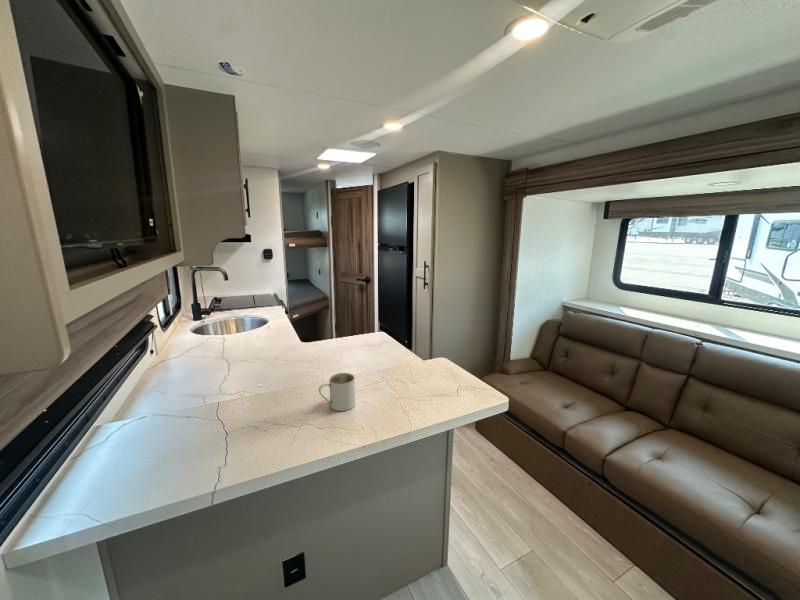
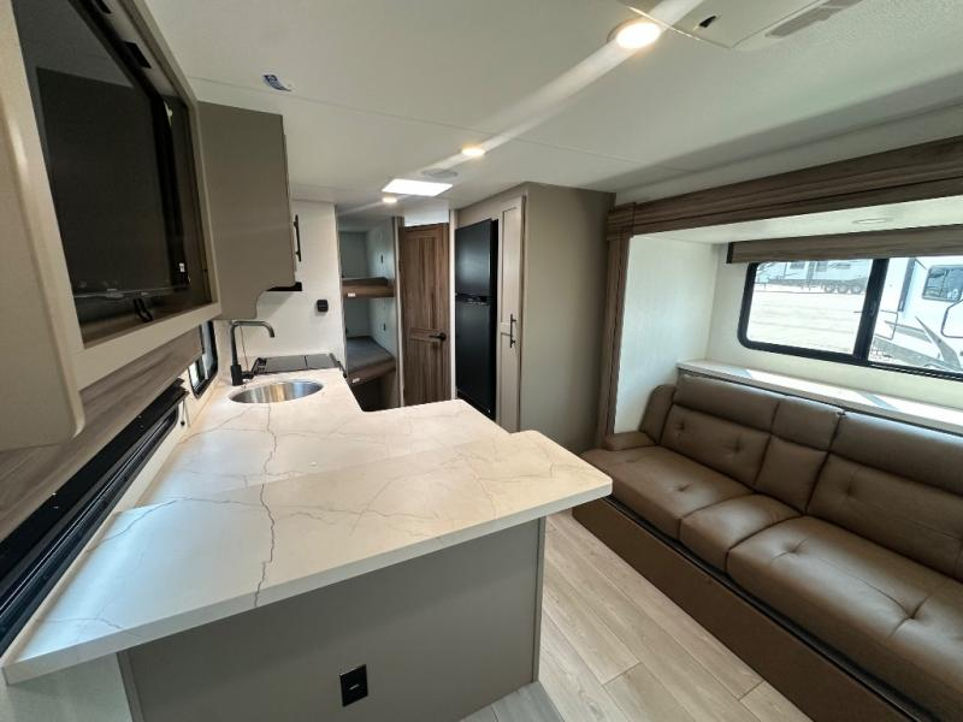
- mug [318,372,356,412]
